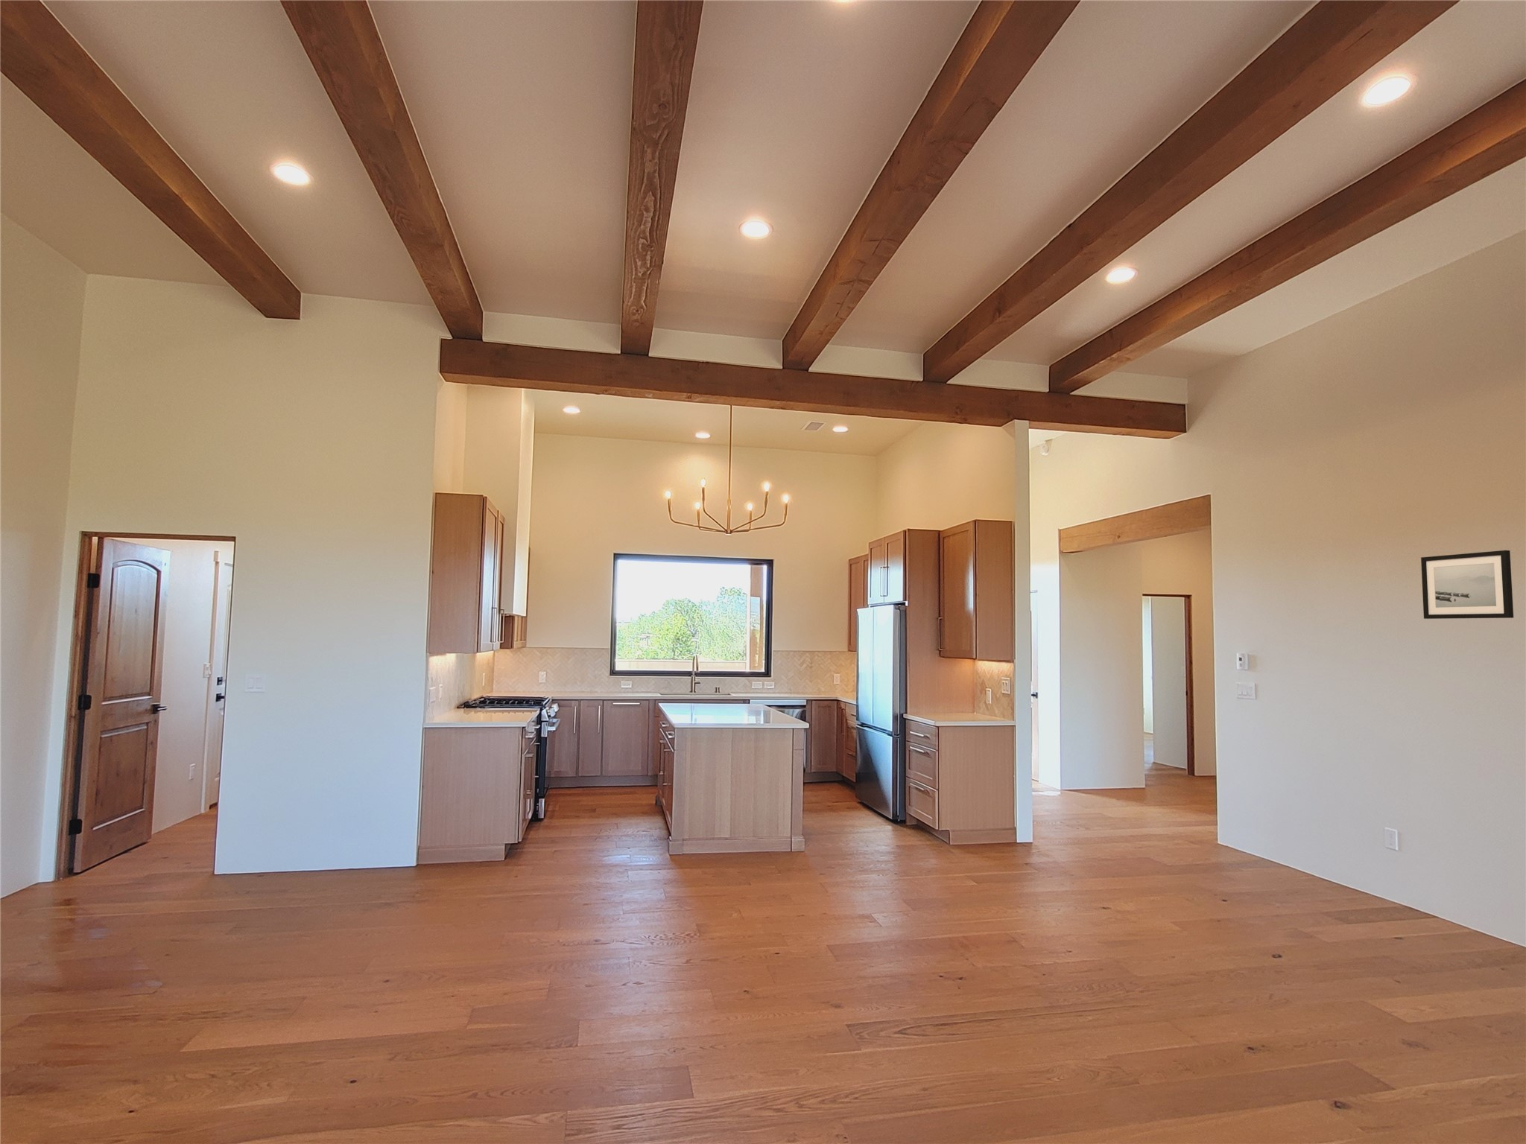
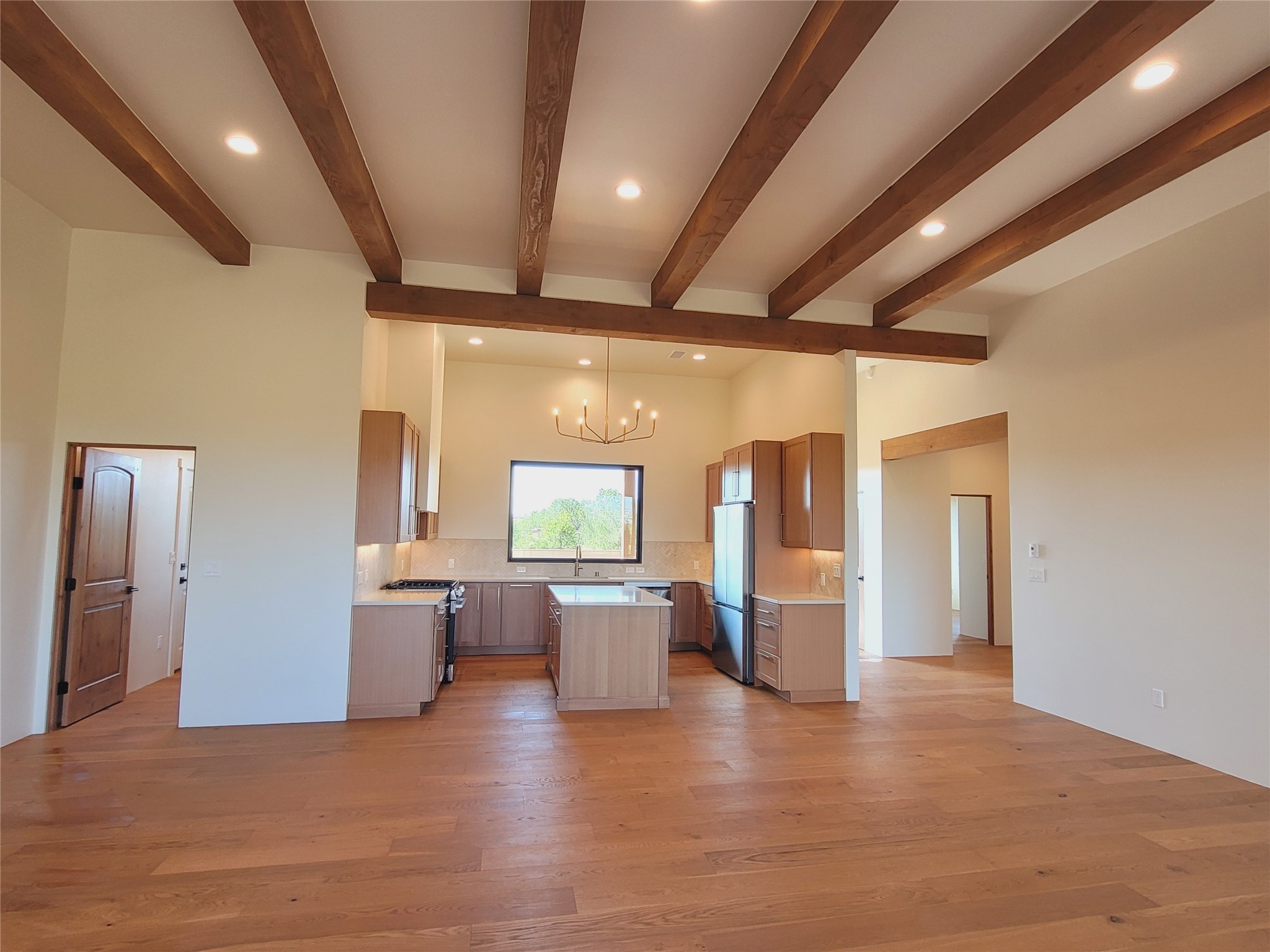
- wall art [1420,549,1514,620]
